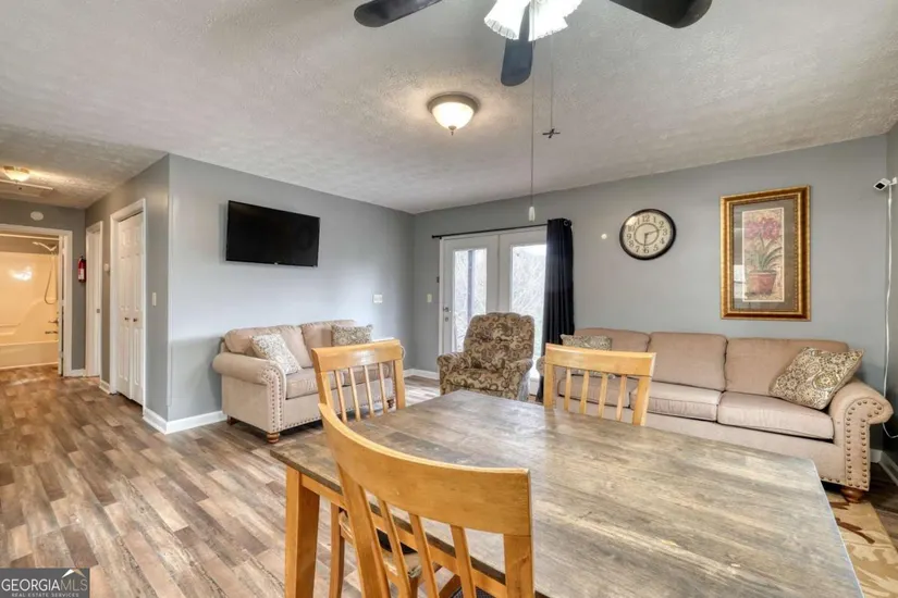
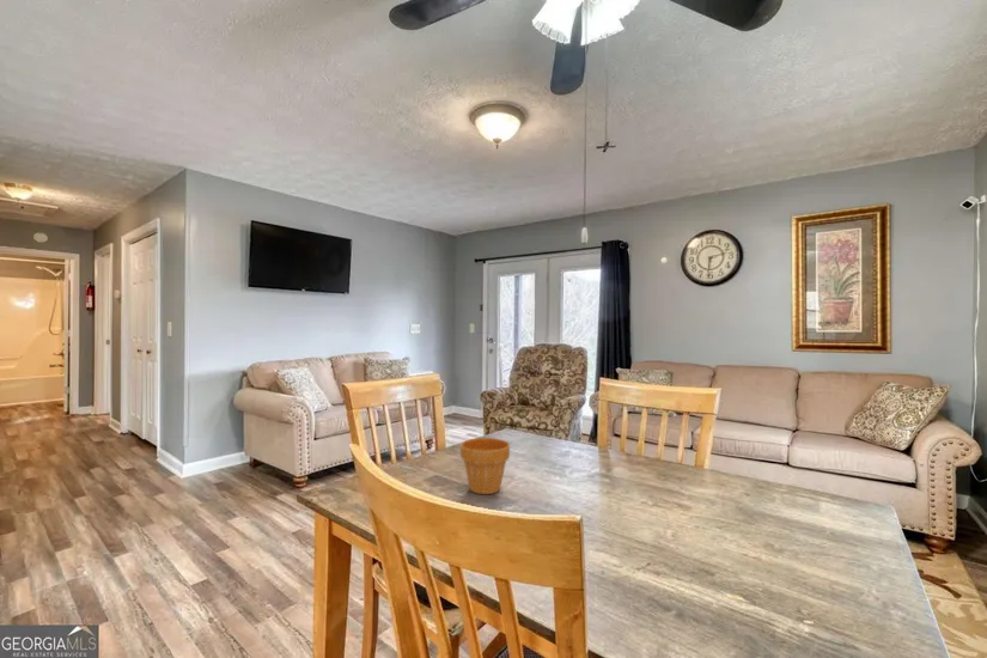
+ flower pot [459,437,511,495]
